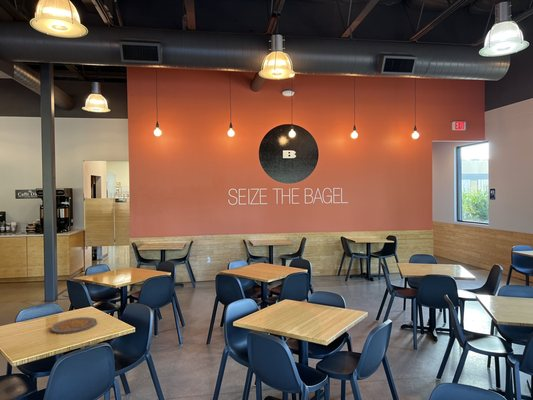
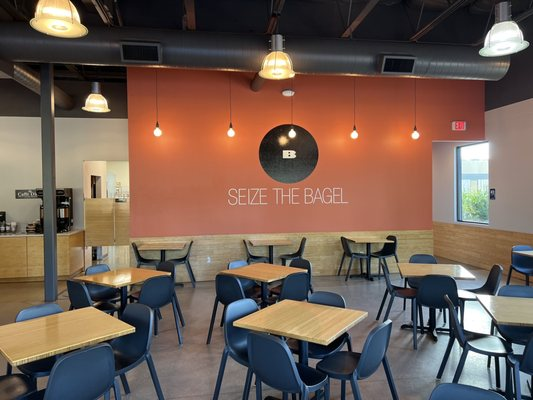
- plate [50,316,98,335]
